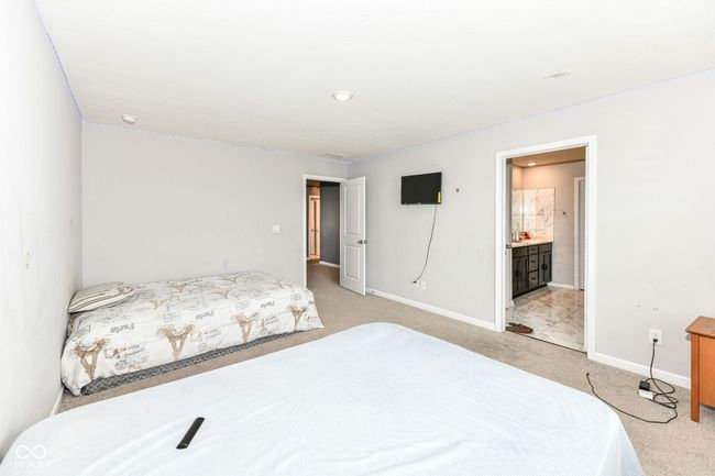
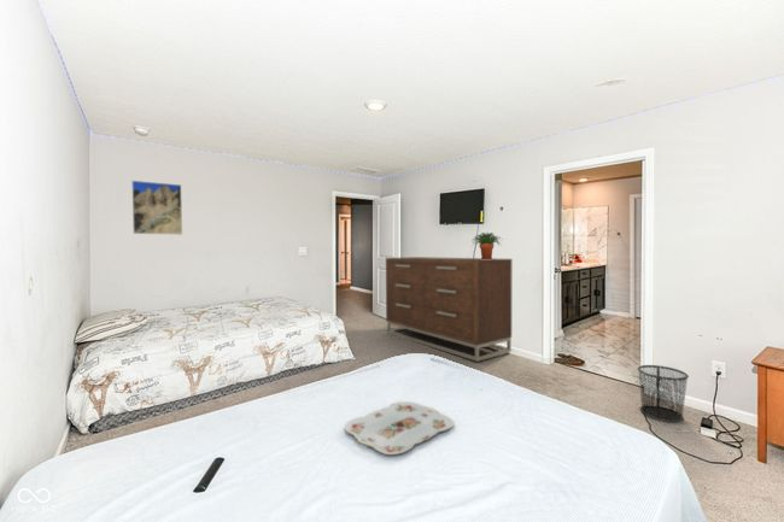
+ waste bin [637,364,690,423]
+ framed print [130,180,183,236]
+ serving tray [344,400,455,456]
+ dresser [385,256,514,363]
+ potted plant [470,231,504,259]
